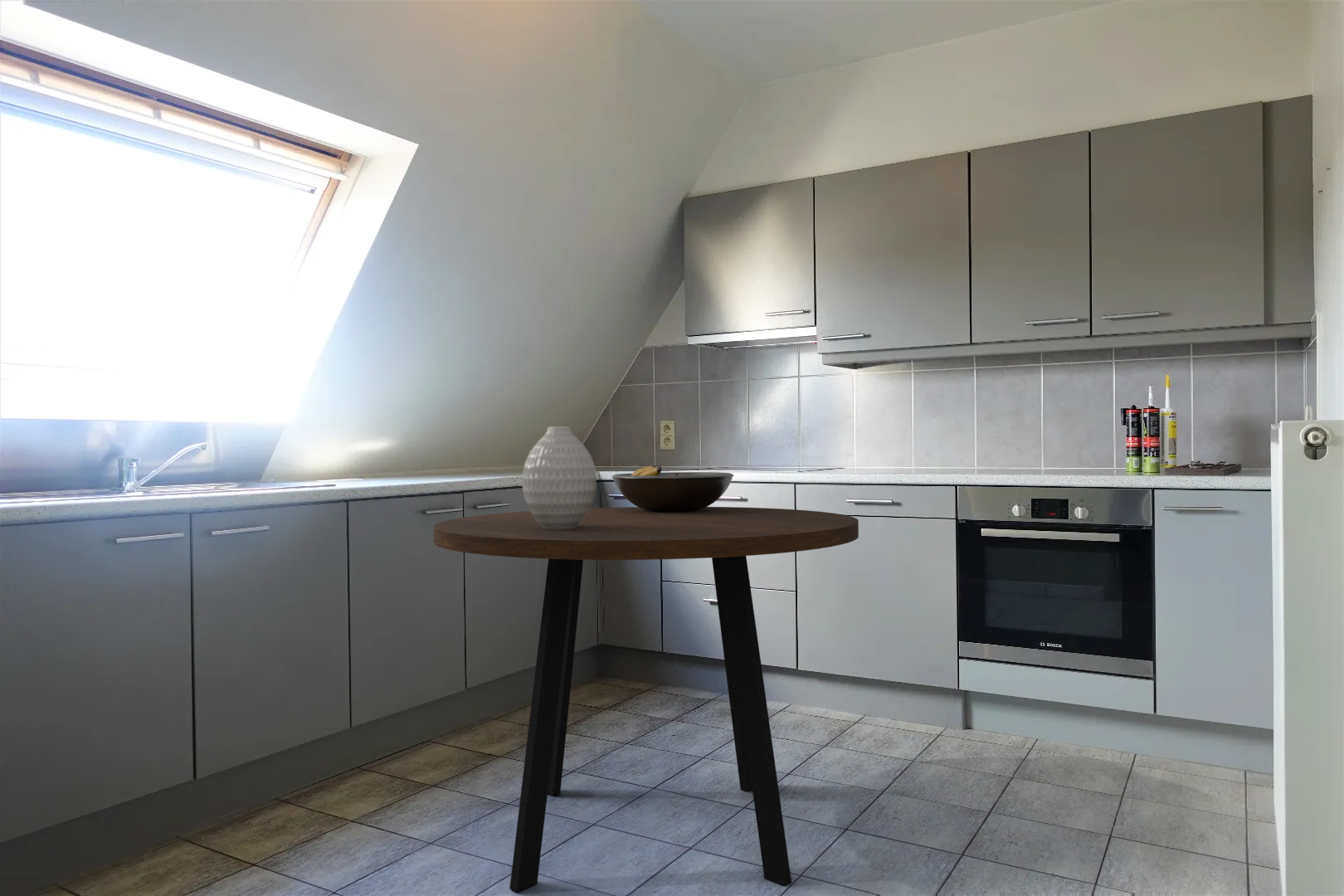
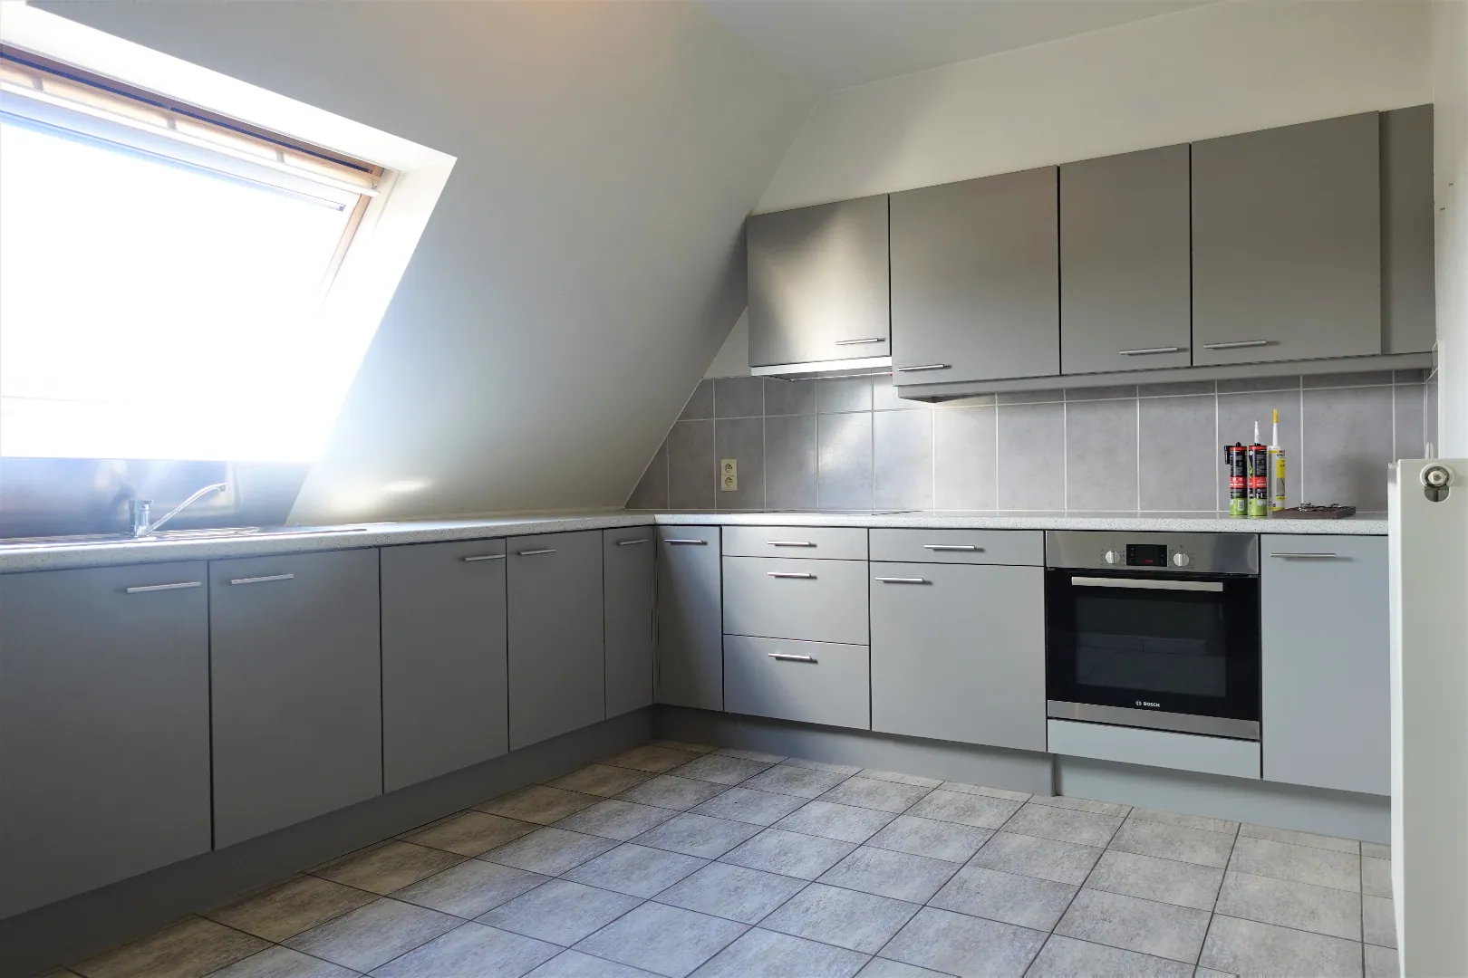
- dining table [433,506,859,894]
- fruit bowl [611,465,734,512]
- vase [522,426,597,529]
